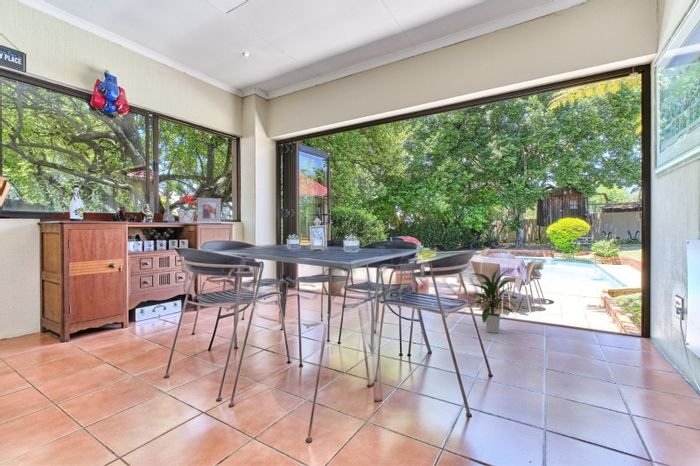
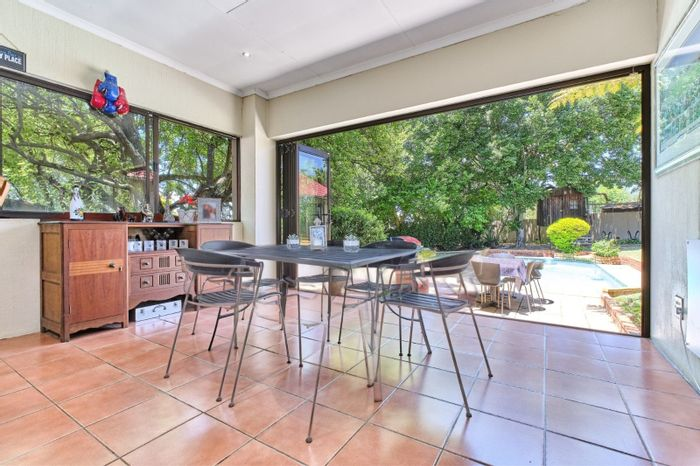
- indoor plant [466,268,518,334]
